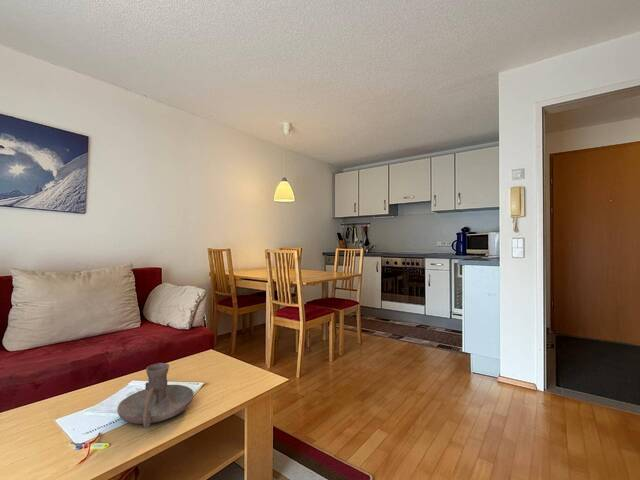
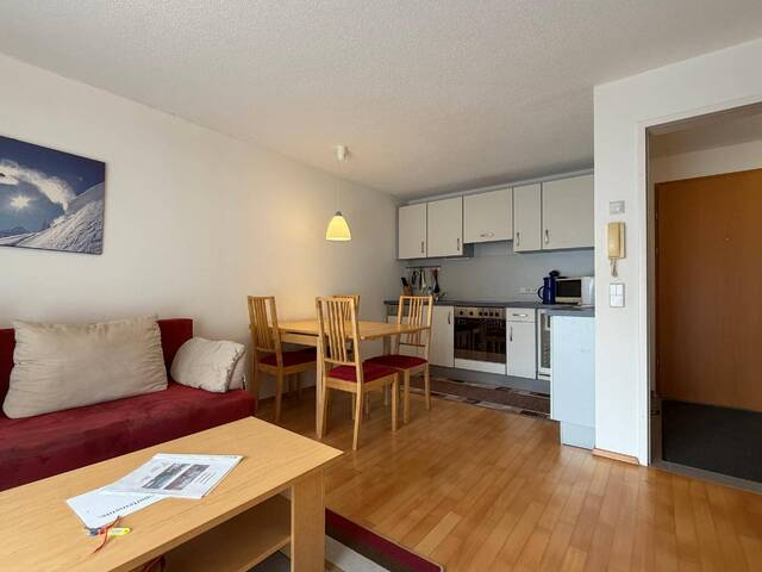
- candle holder [116,362,195,429]
